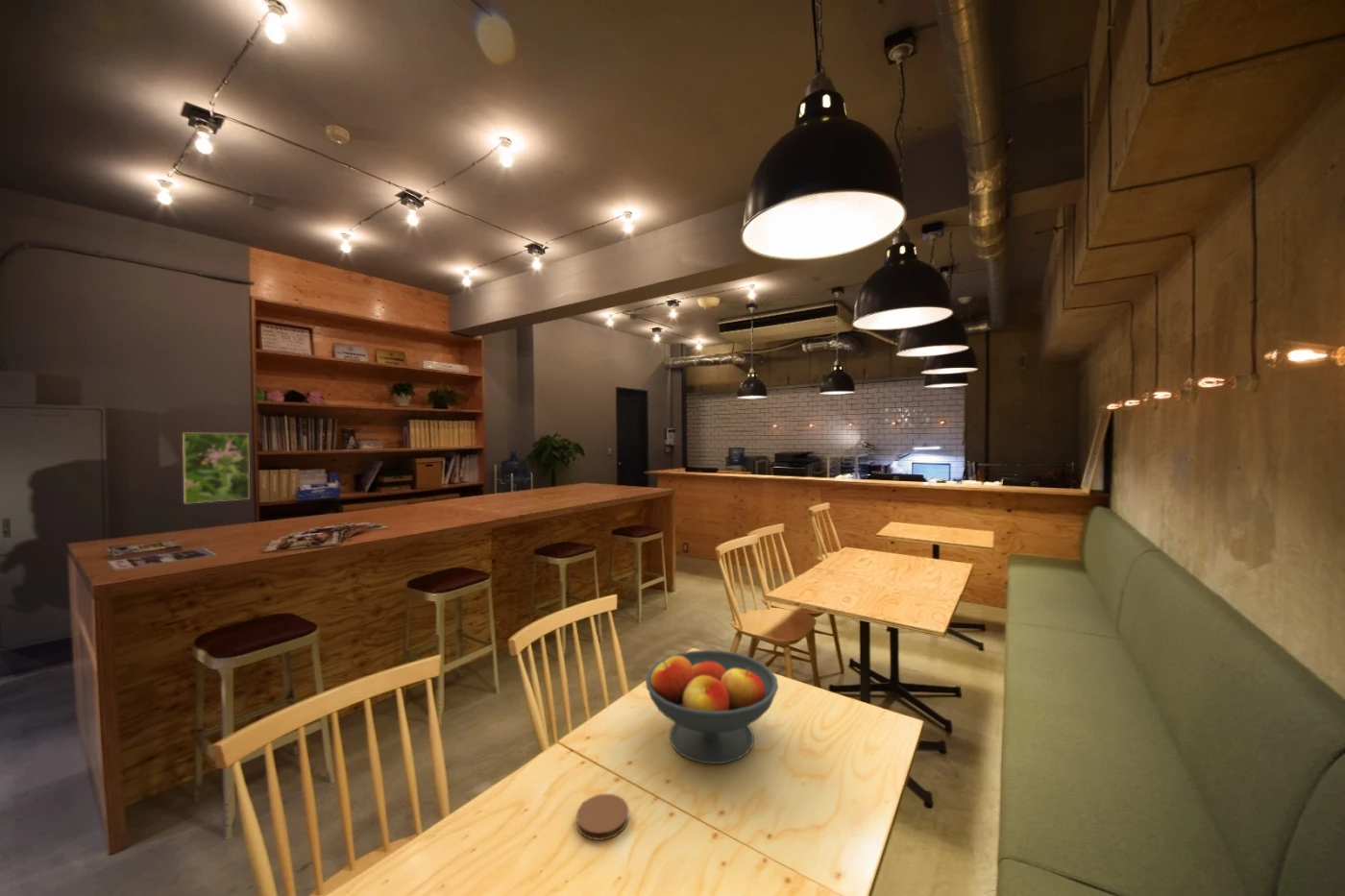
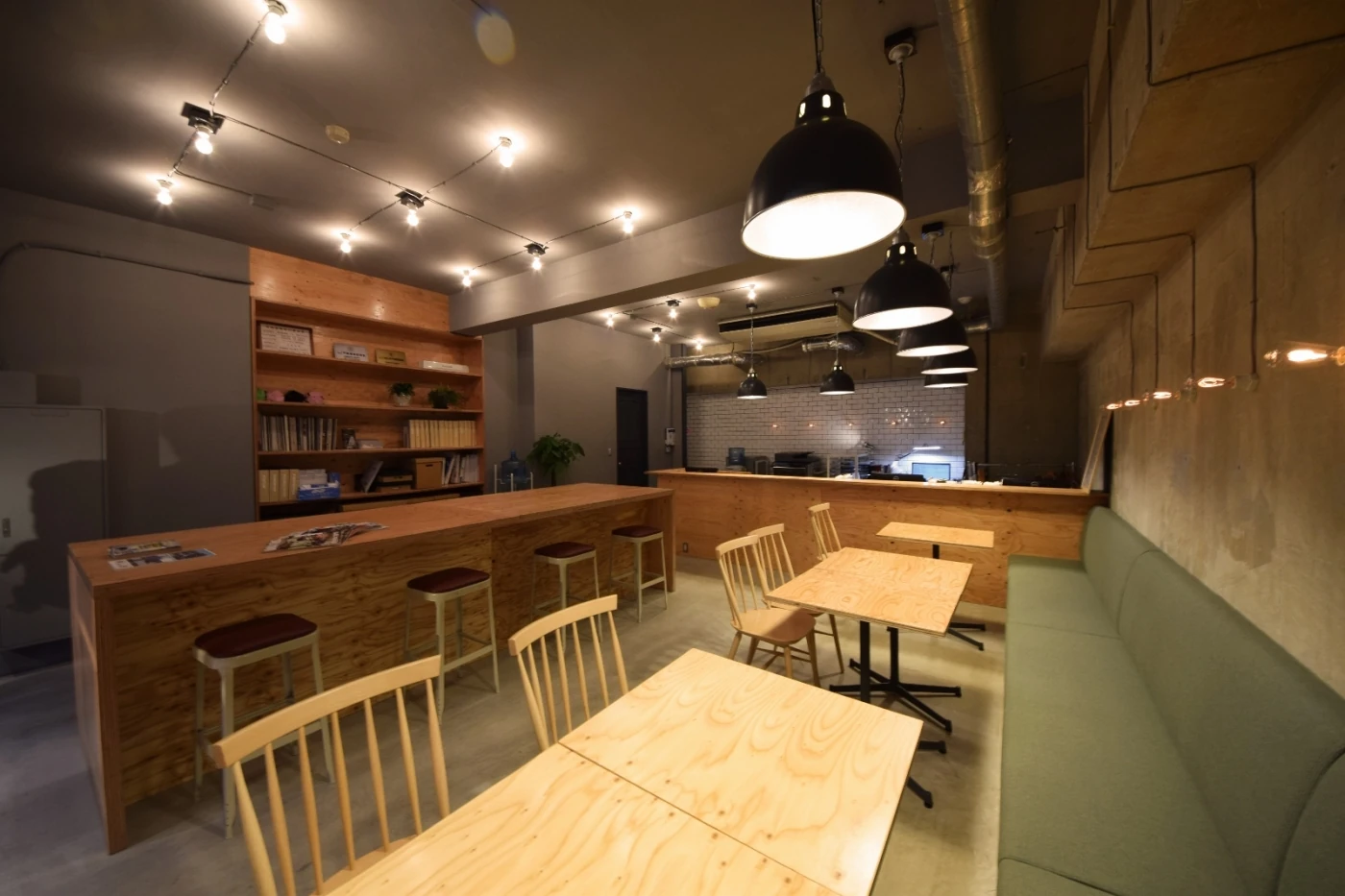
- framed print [182,432,251,504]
- coaster [575,792,629,841]
- fruit bowl [645,649,779,765]
